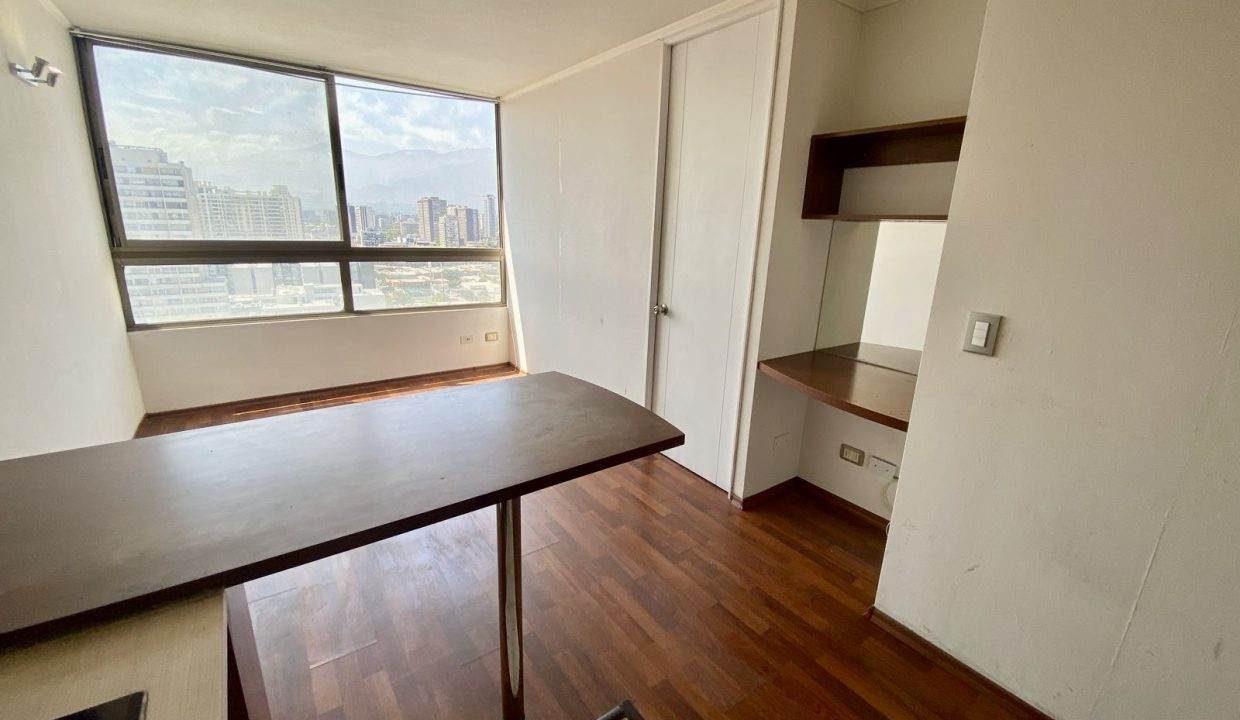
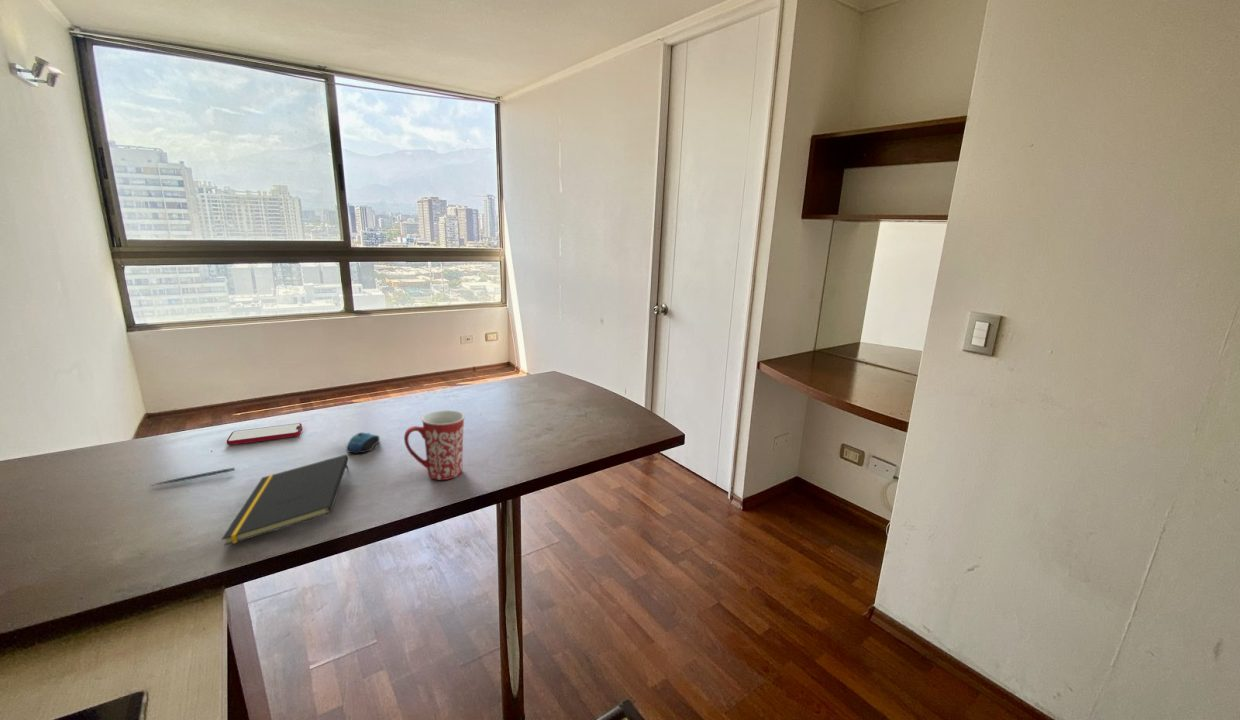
+ notepad [221,453,350,547]
+ computer mouse [345,432,380,454]
+ smartphone [226,422,303,446]
+ pen [149,467,236,487]
+ mug [403,409,466,481]
